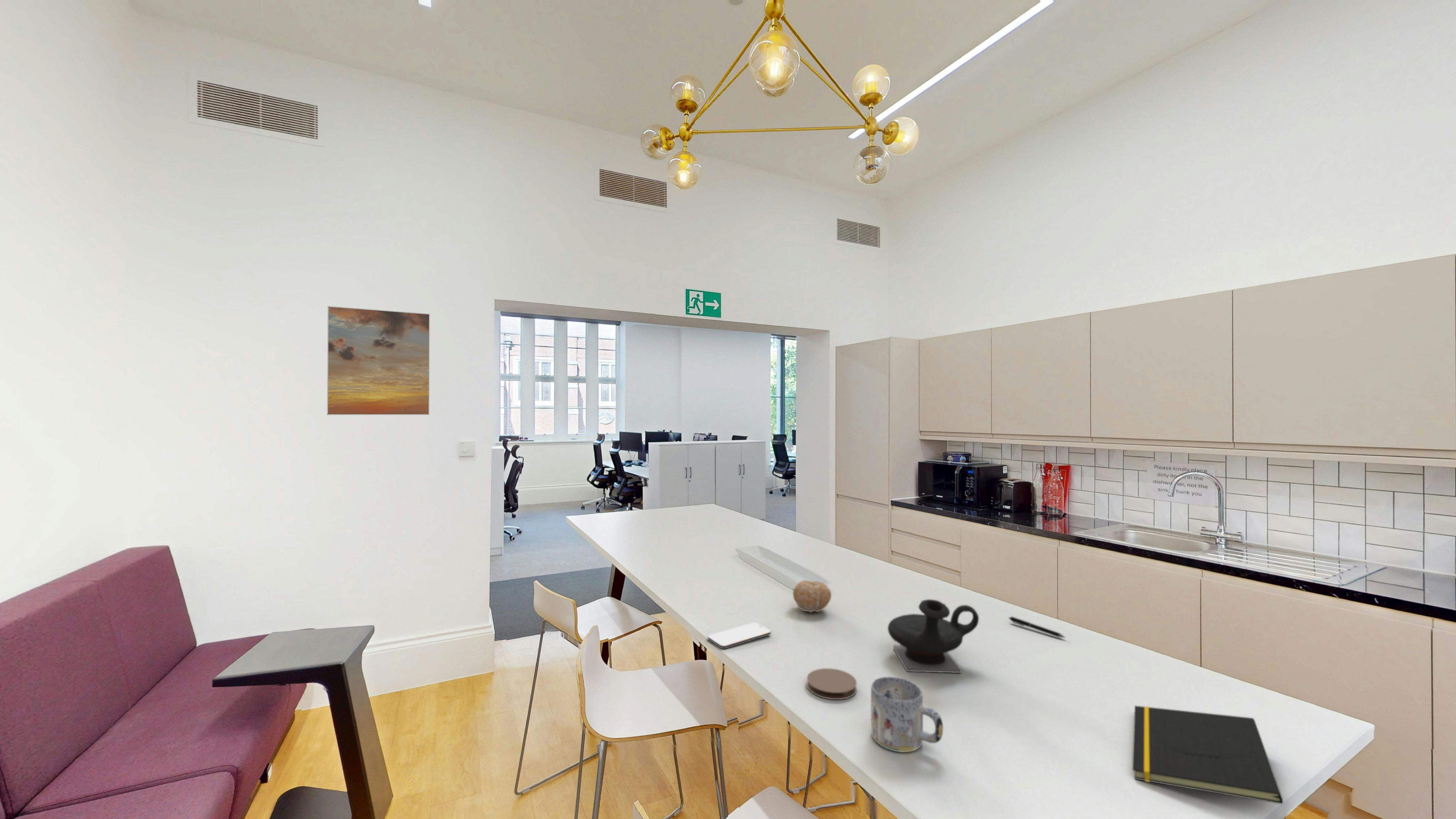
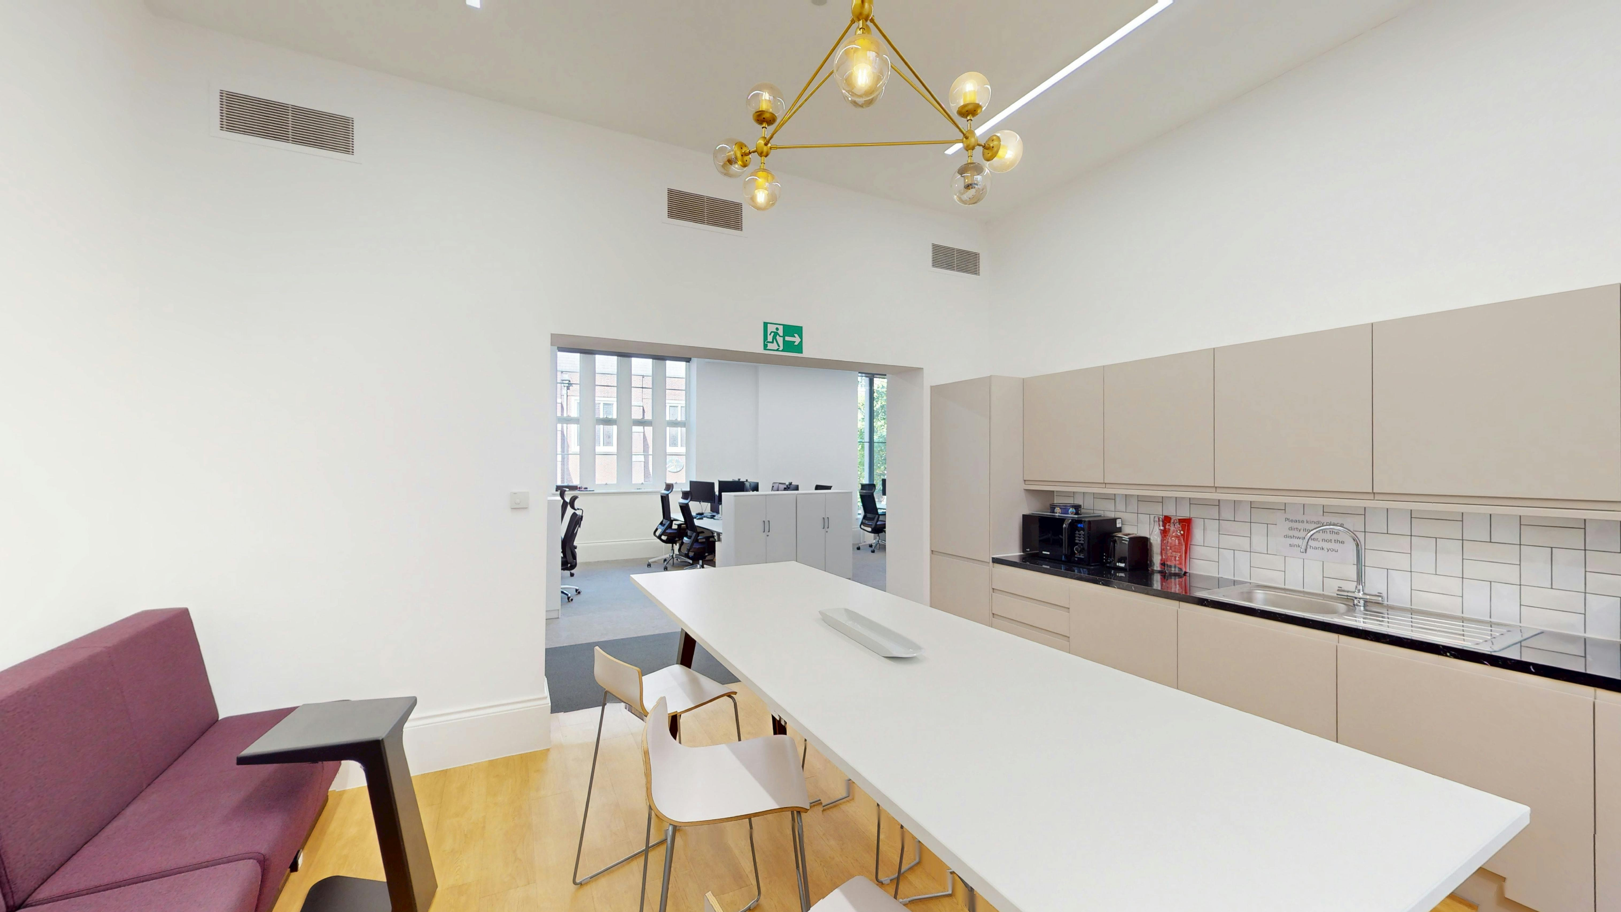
- fruit [793,580,832,613]
- teapot [887,599,979,673]
- coaster [807,668,857,700]
- notepad [1132,705,1284,804]
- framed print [327,306,430,416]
- smartphone [707,622,771,649]
- mug [871,676,943,753]
- pen [1008,616,1066,638]
